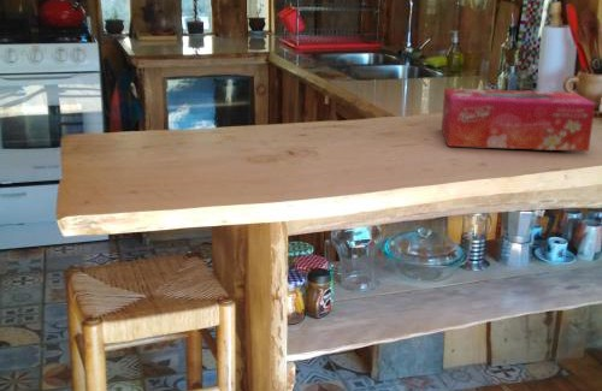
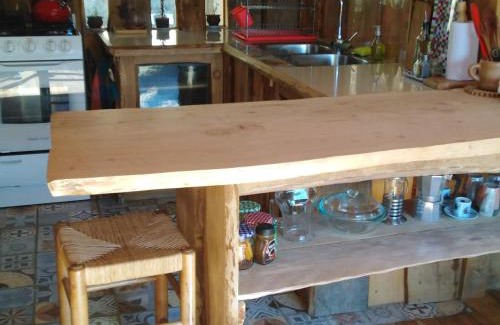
- tissue box [441,88,596,153]
